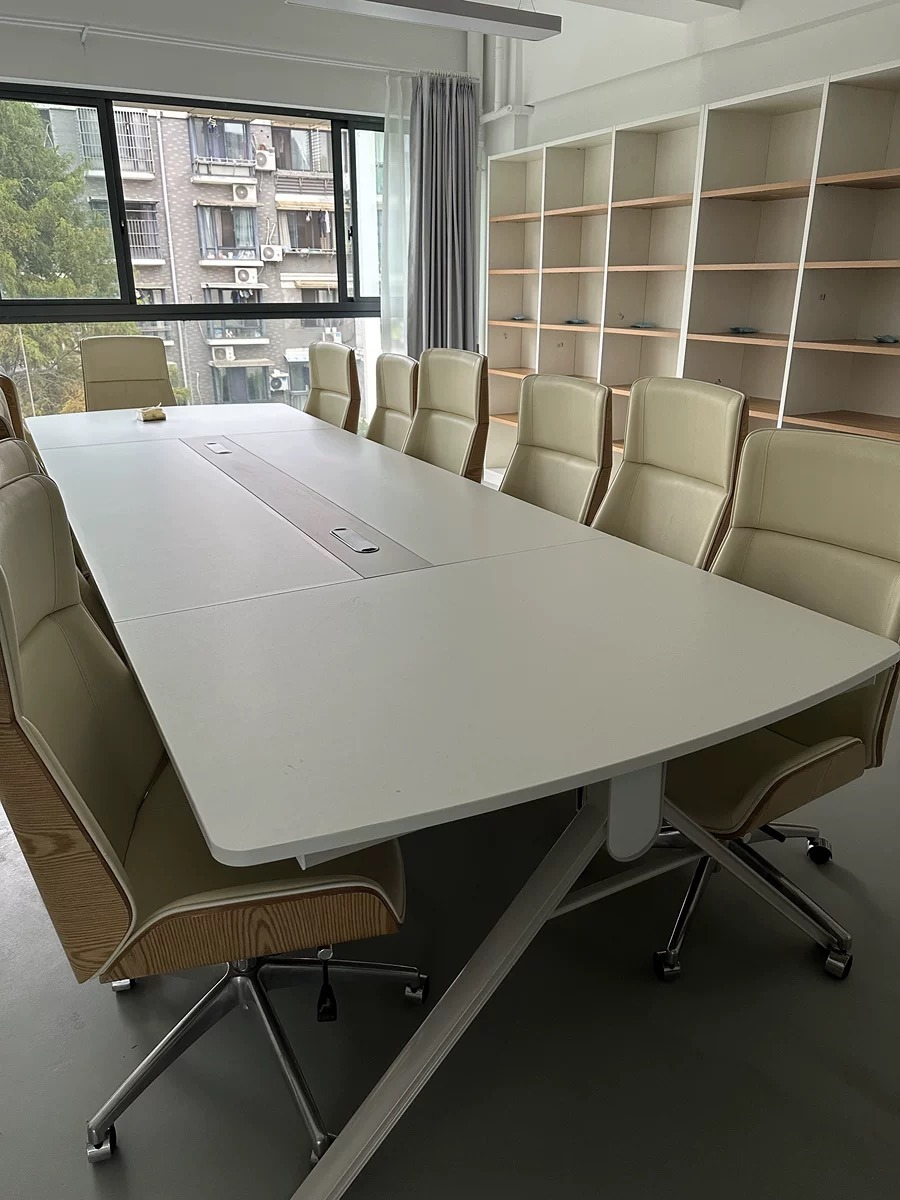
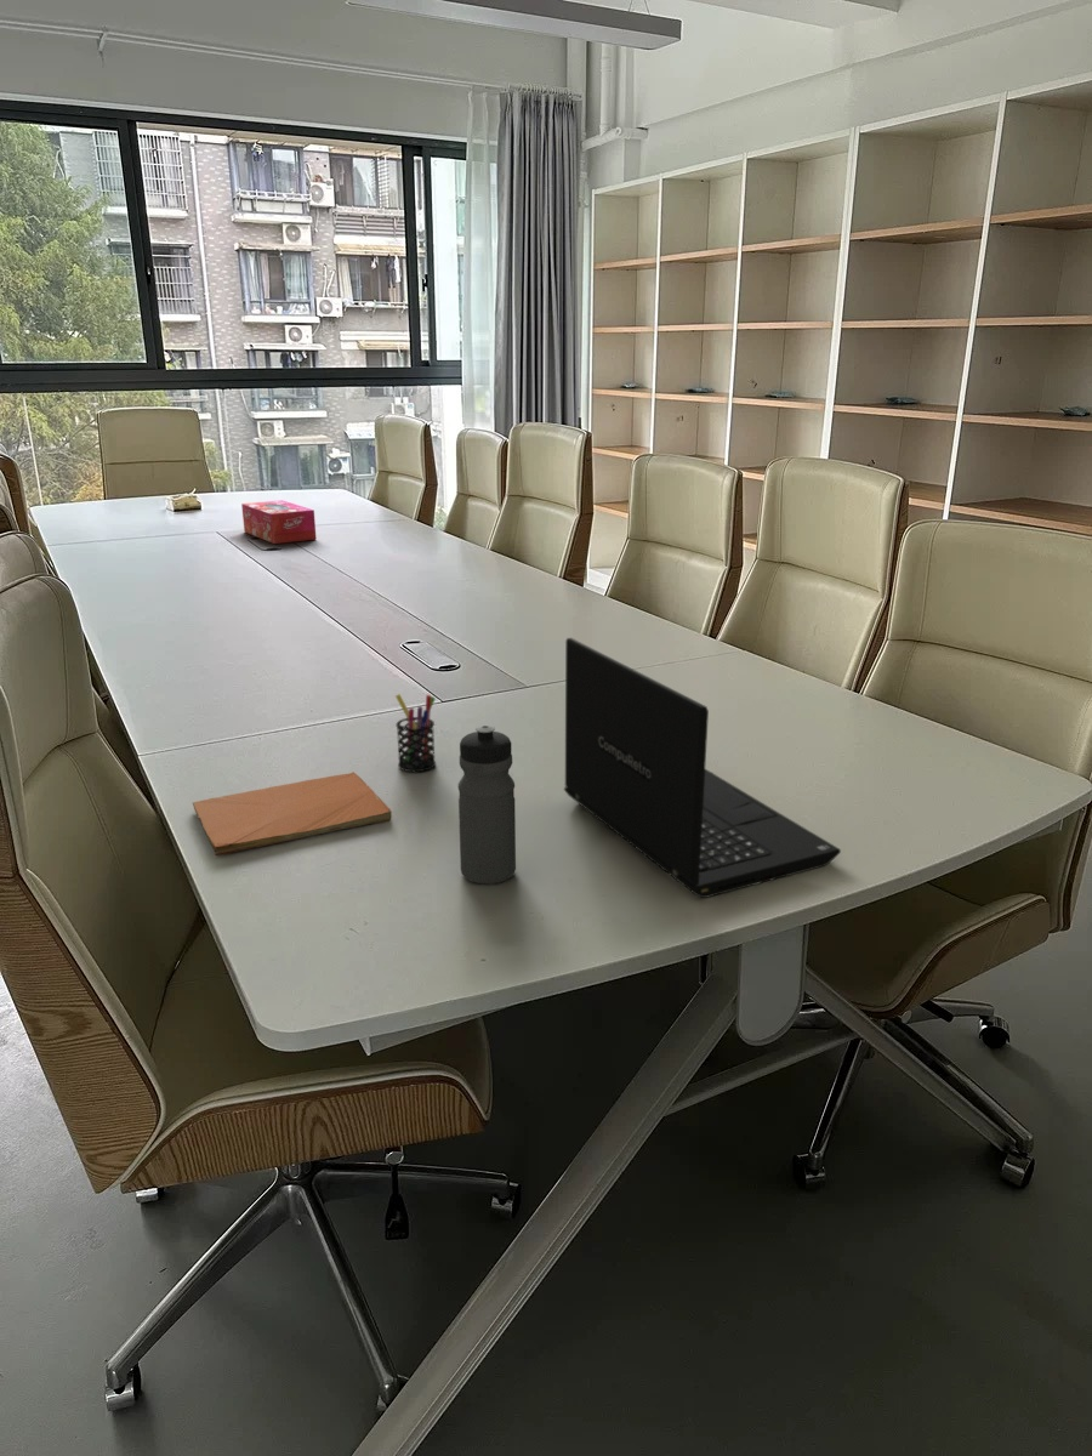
+ laptop [563,637,842,899]
+ tissue box [240,499,318,545]
+ water bottle [457,724,517,886]
+ book [192,770,393,857]
+ pen holder [394,693,437,773]
